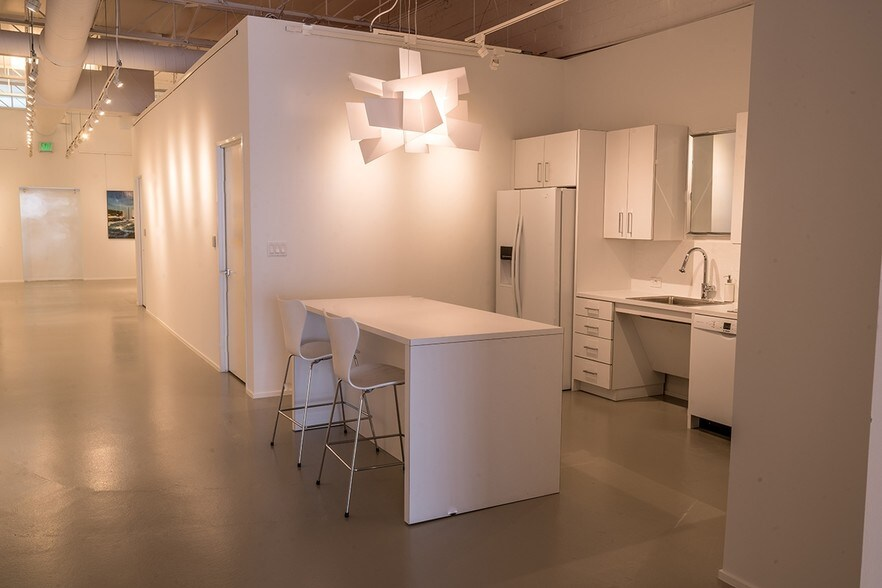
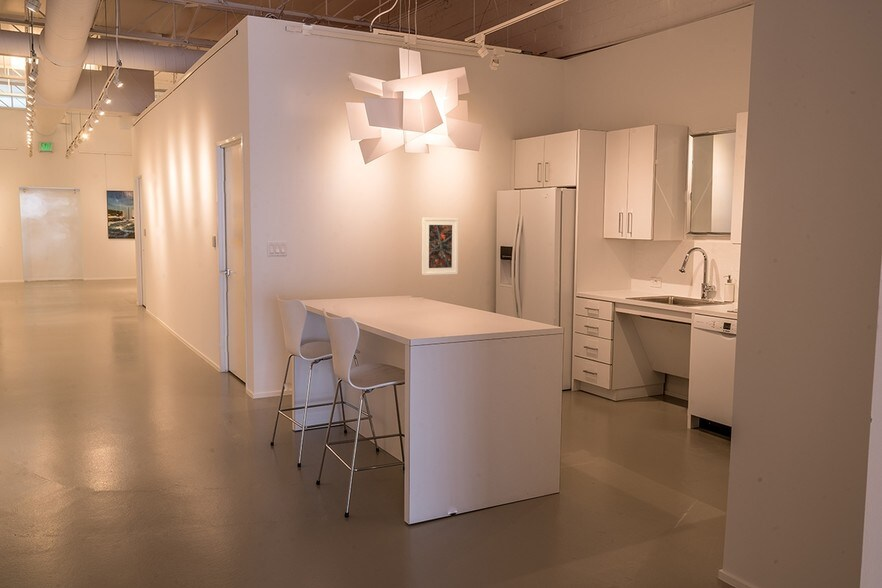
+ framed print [421,217,459,276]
